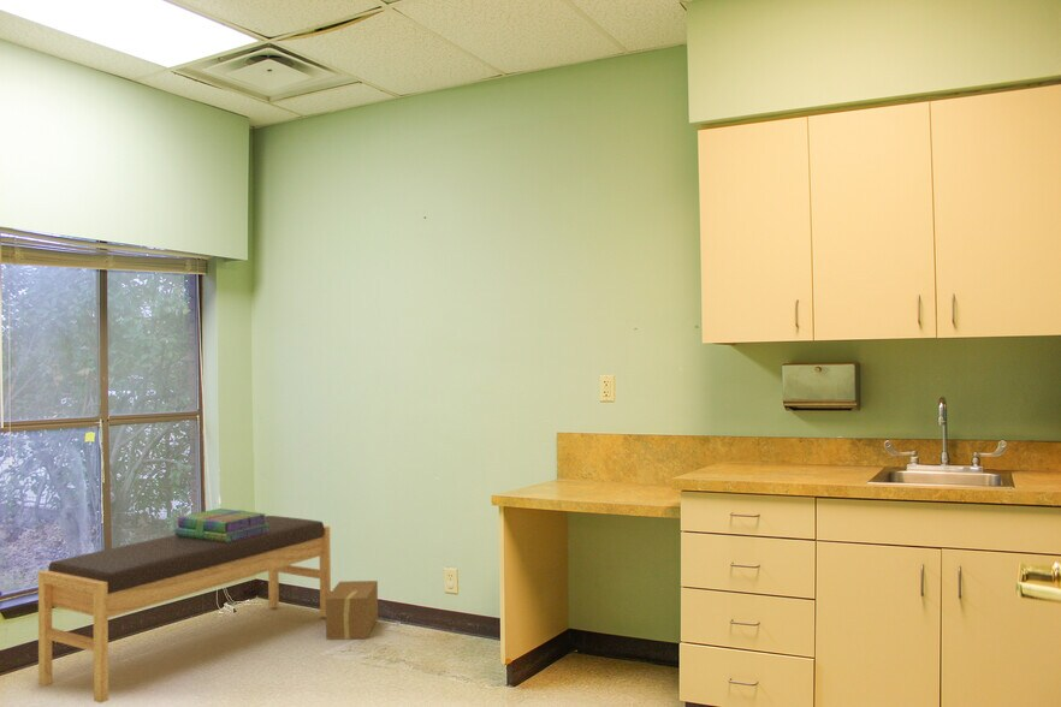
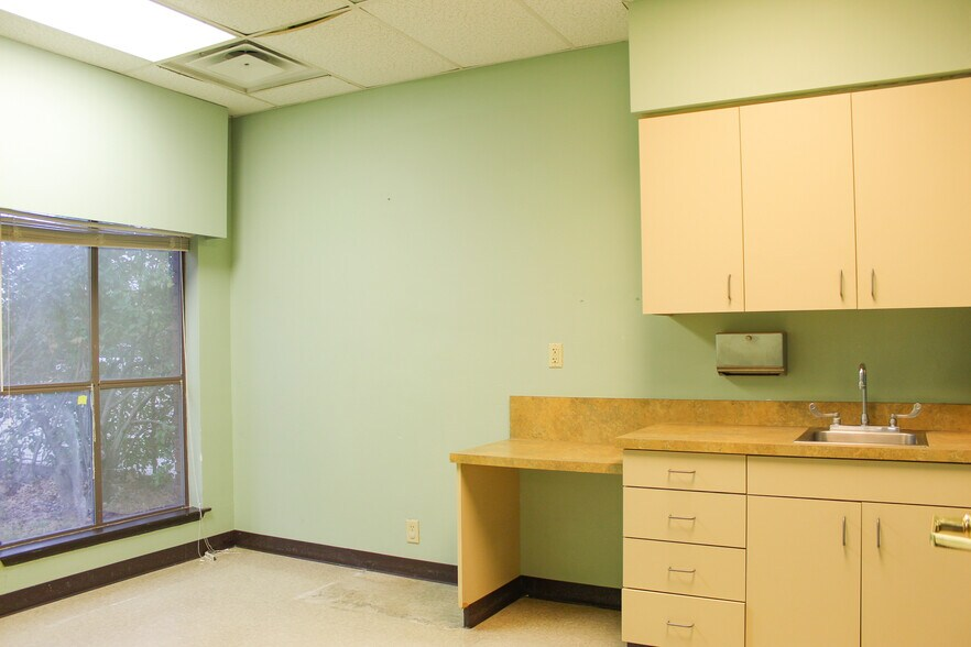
- bench [37,515,332,705]
- stack of books [173,507,268,542]
- cardboard box [325,580,379,641]
